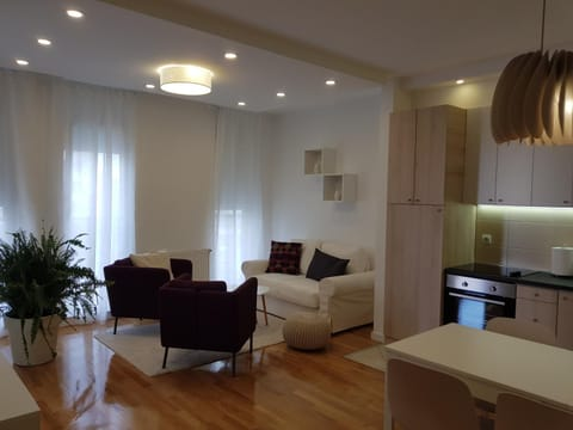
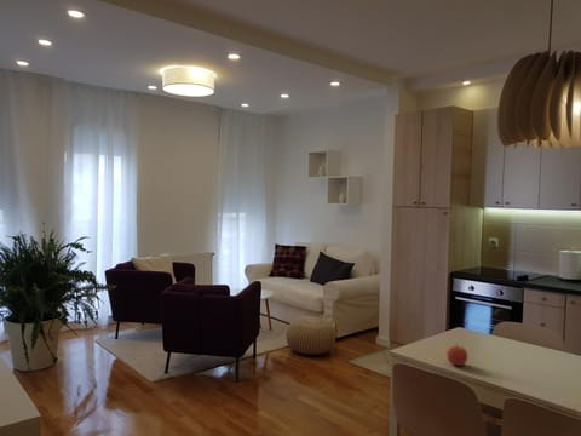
+ apple [445,342,468,367]
